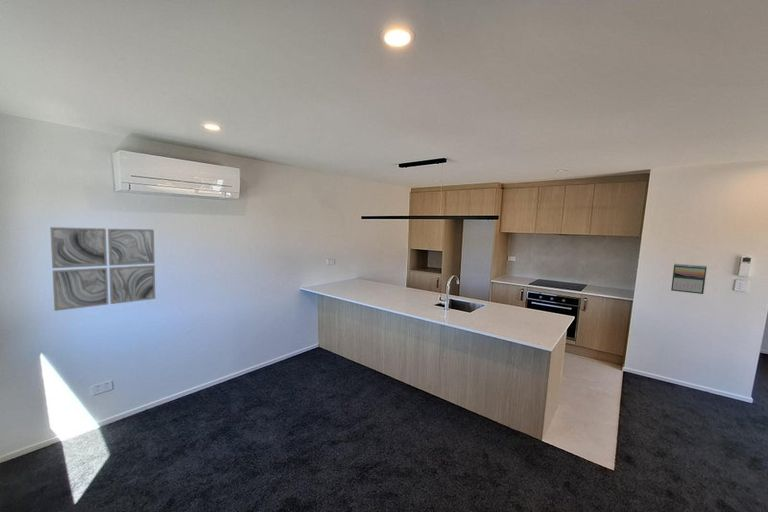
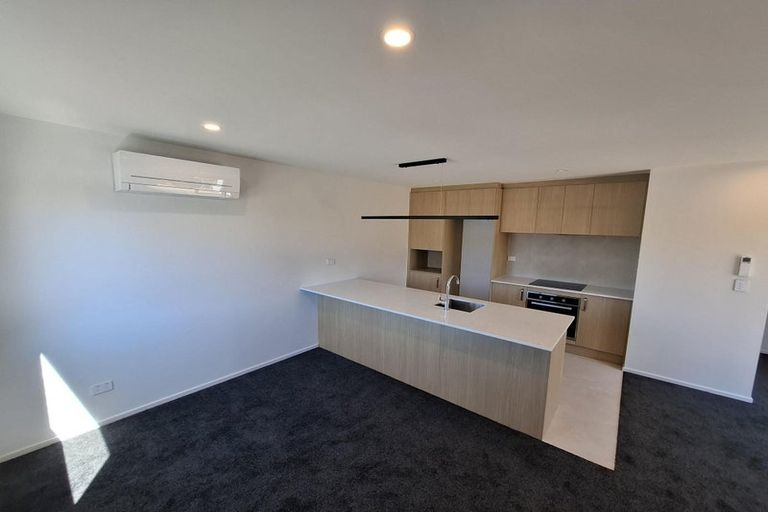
- calendar [670,263,708,295]
- wall art [49,226,156,312]
